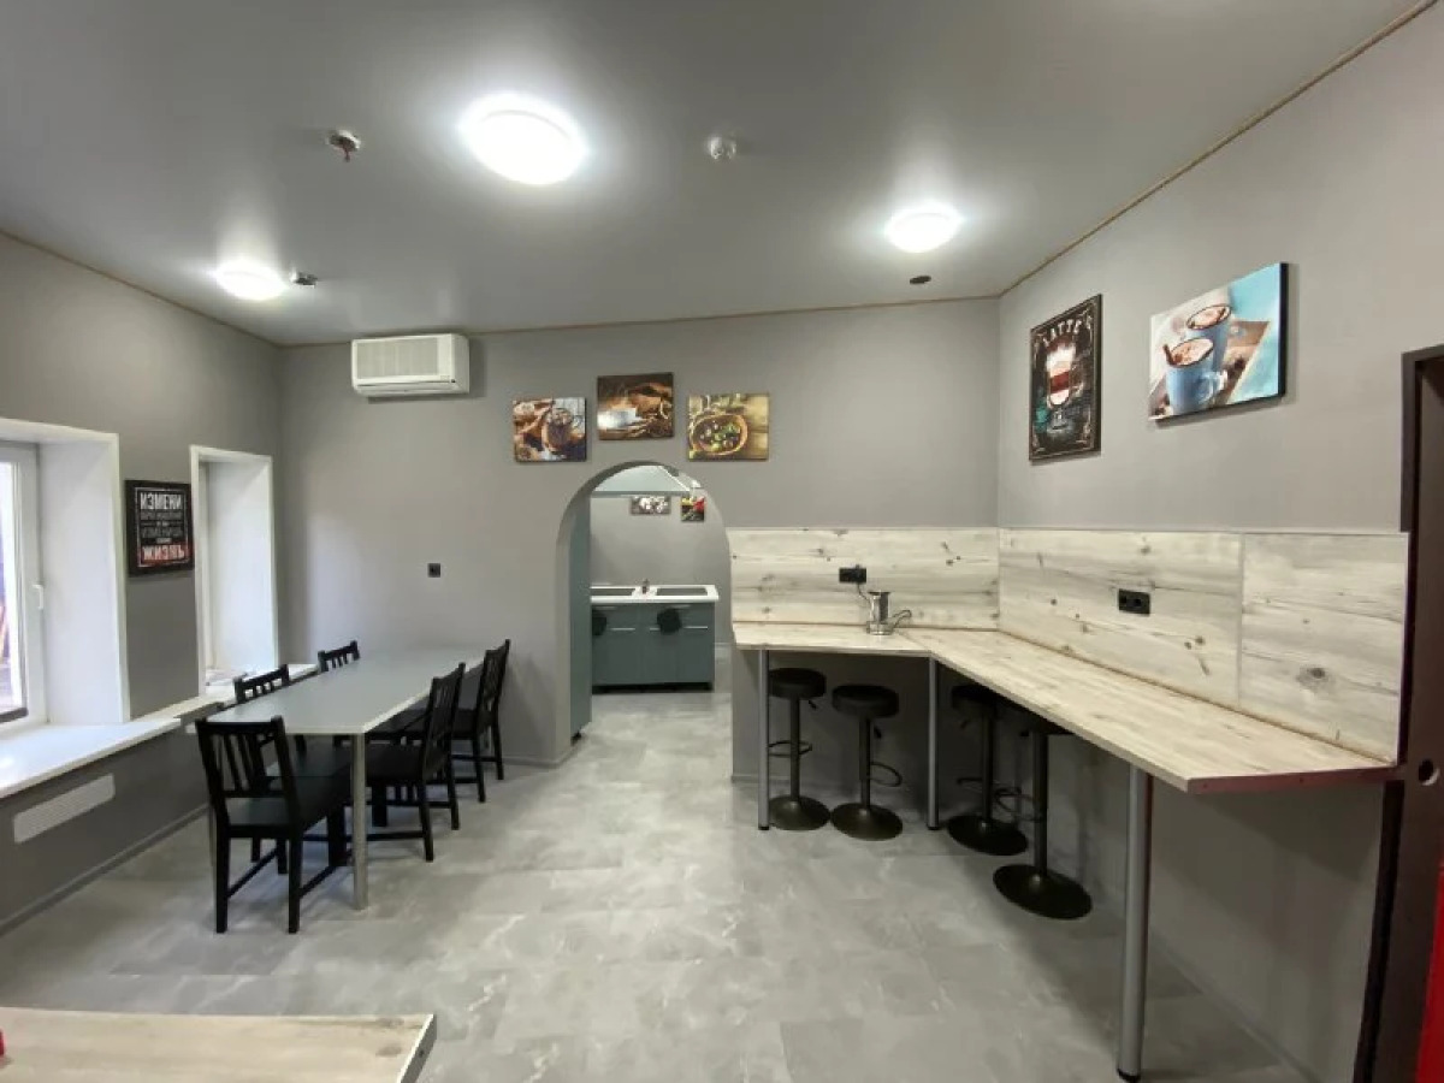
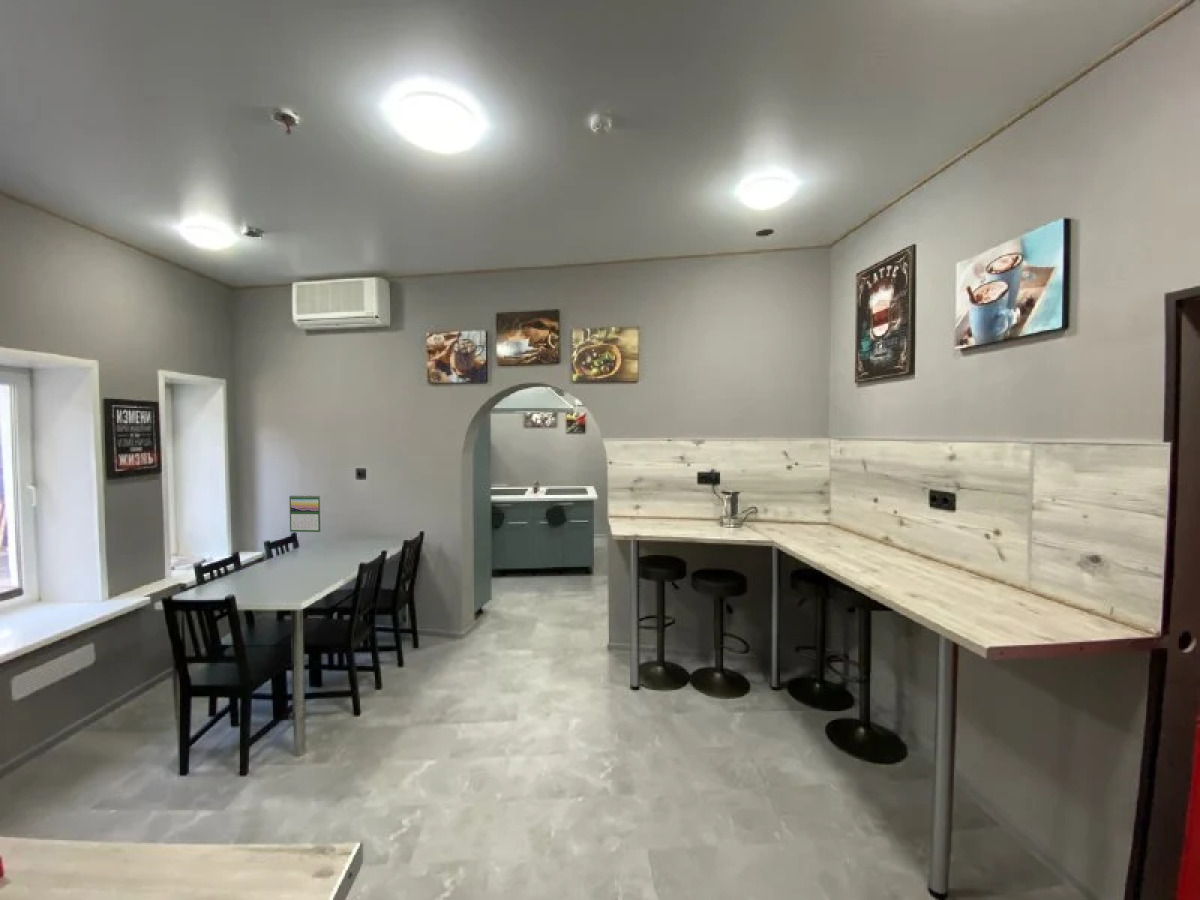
+ calendar [288,494,322,533]
